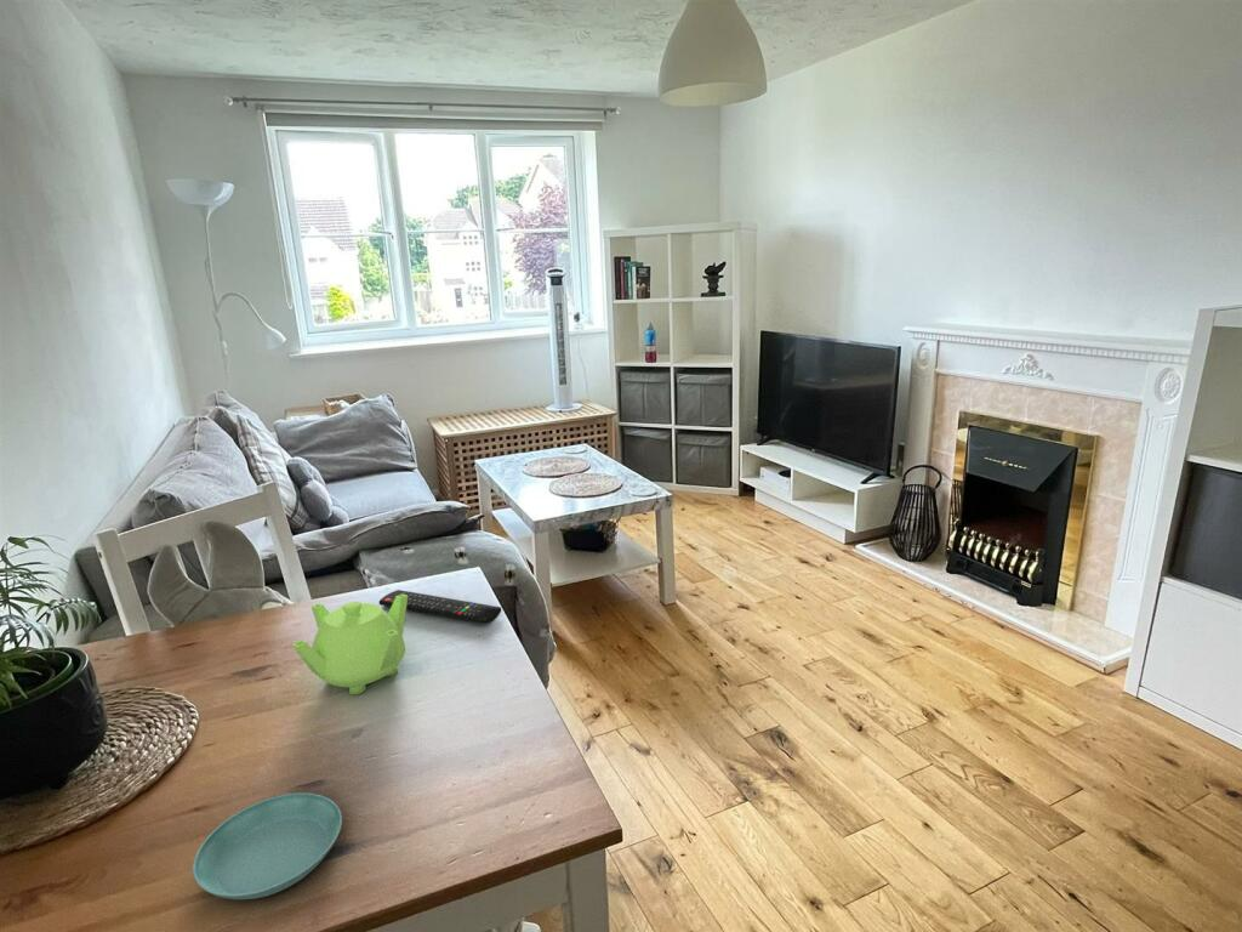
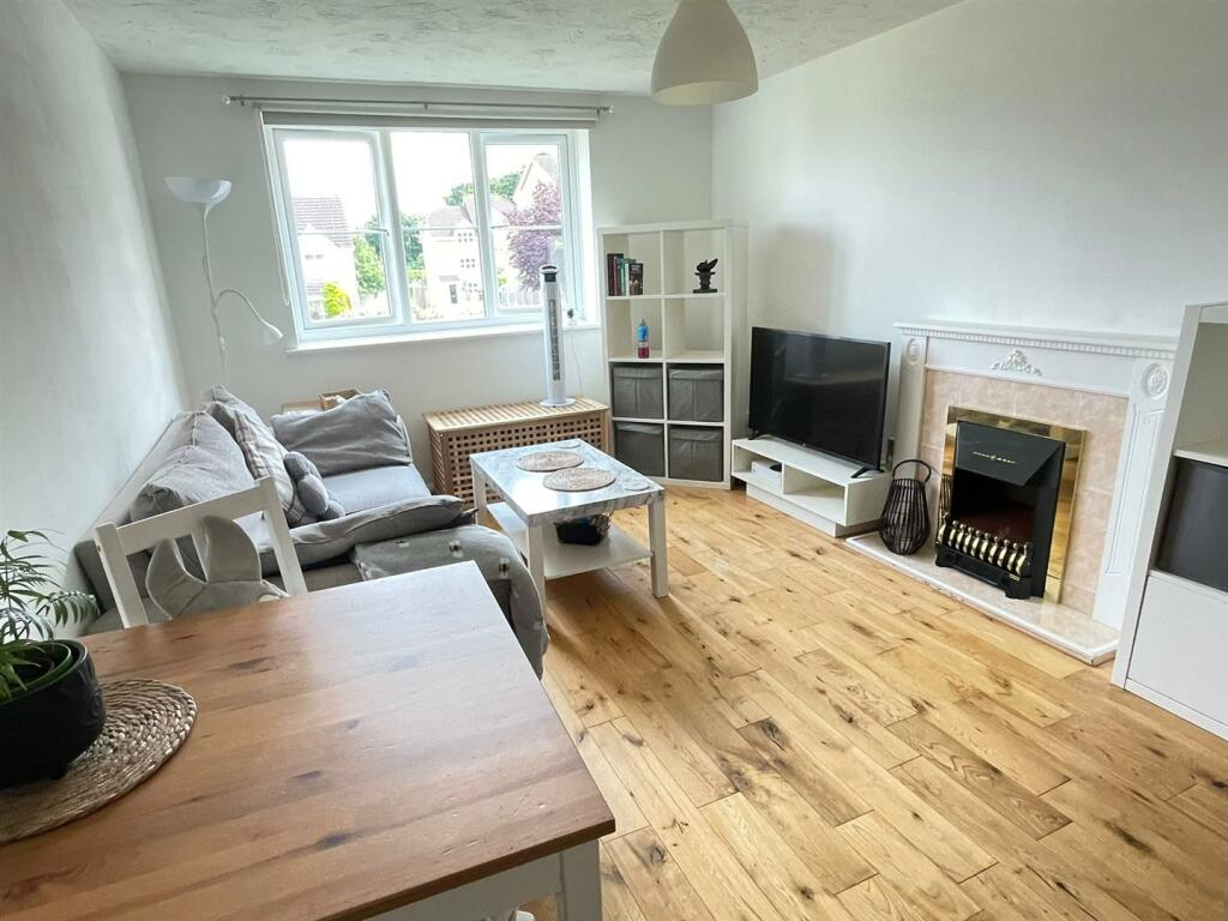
- saucer [192,791,343,900]
- teapot [291,595,408,695]
- remote control [378,589,502,625]
